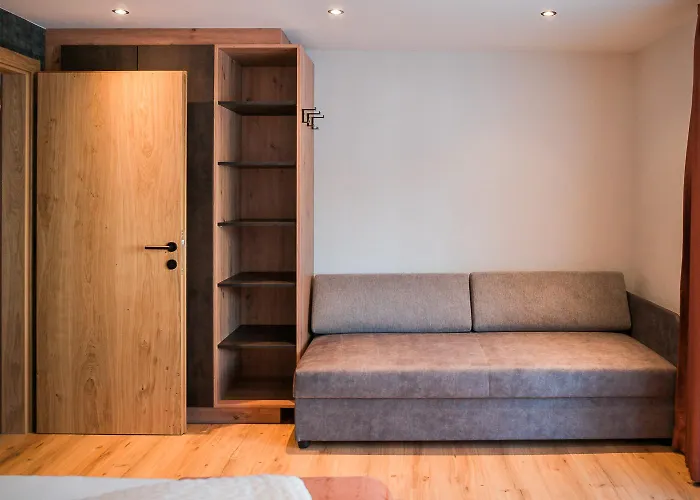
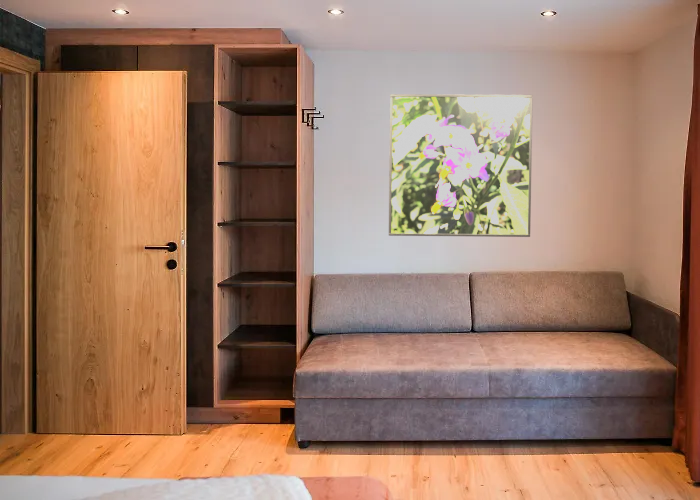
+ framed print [388,93,534,238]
